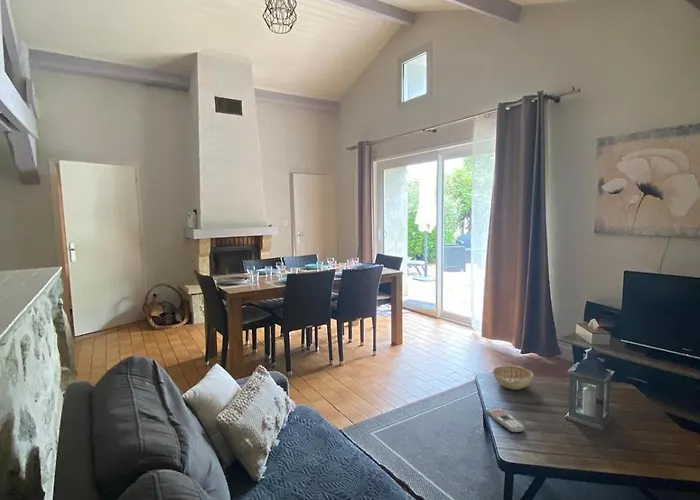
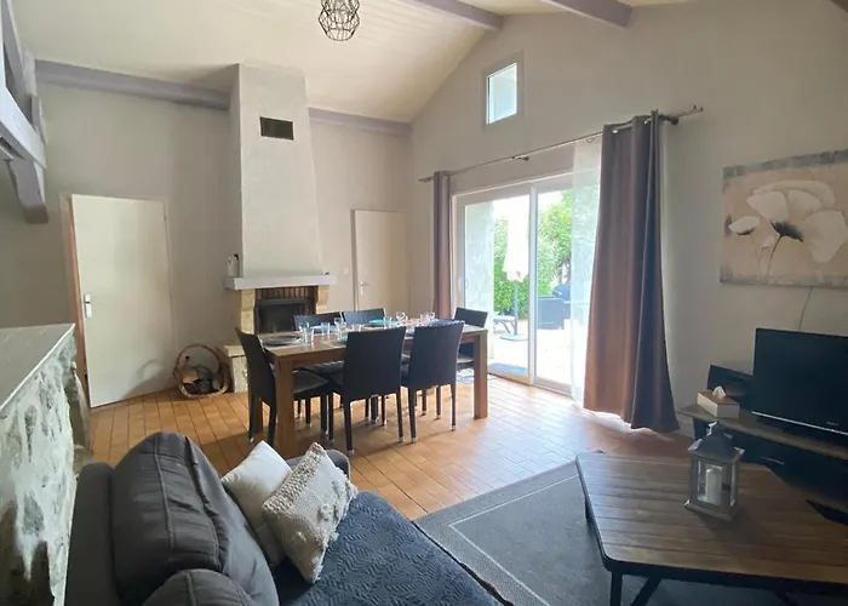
- decorative bowl [492,365,535,391]
- remote control [485,407,525,434]
